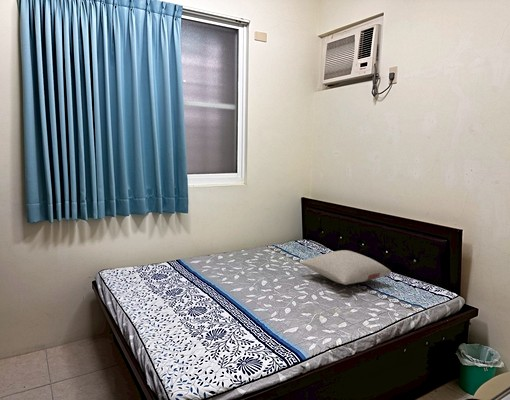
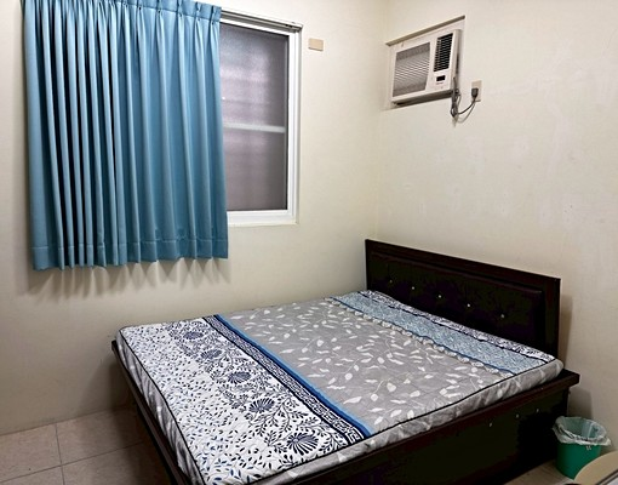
- pillow [300,249,392,286]
